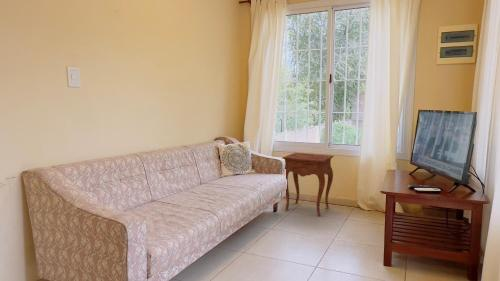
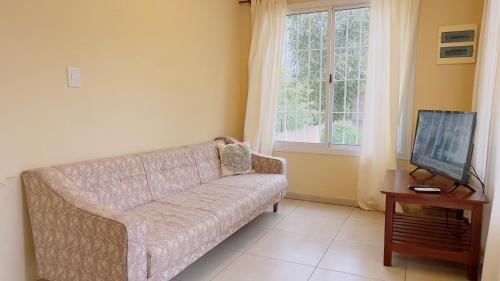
- side table [281,152,335,217]
